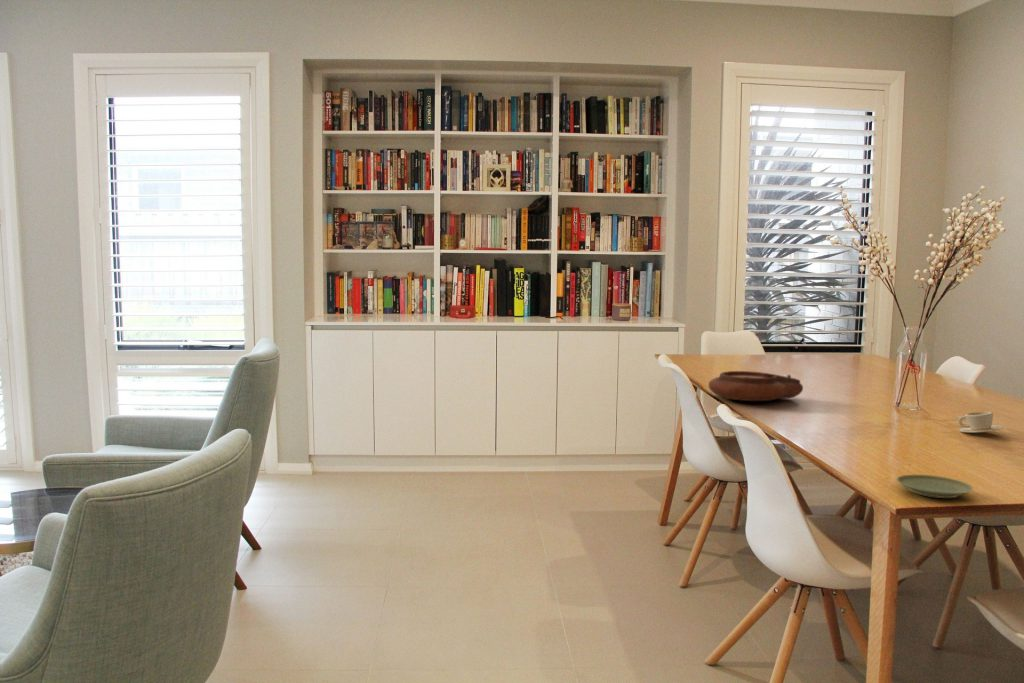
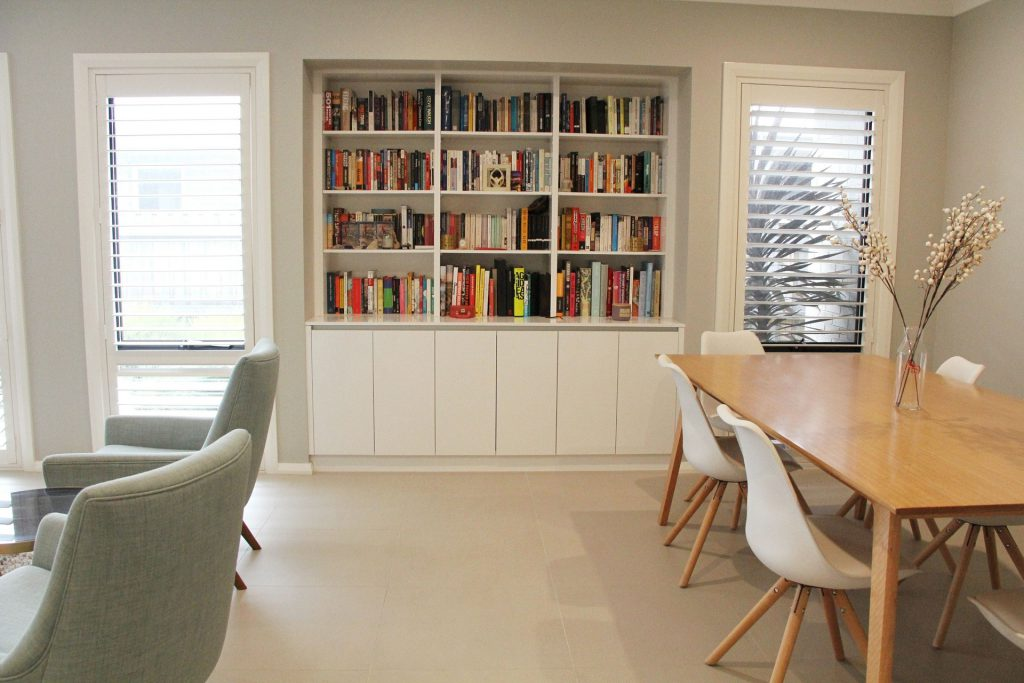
- cup [957,411,1004,434]
- plate [895,474,974,499]
- plate [708,370,804,402]
